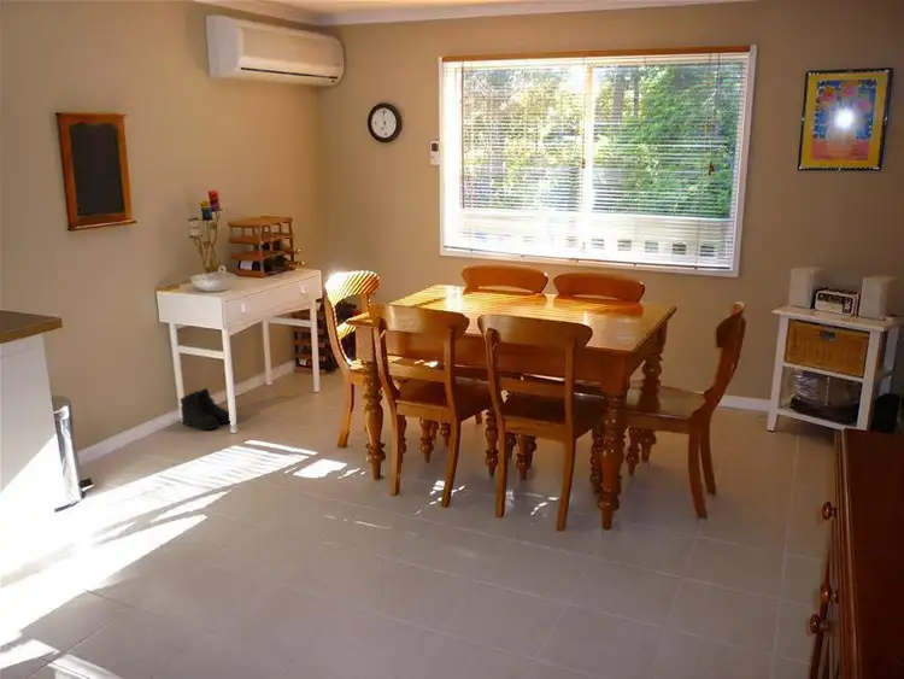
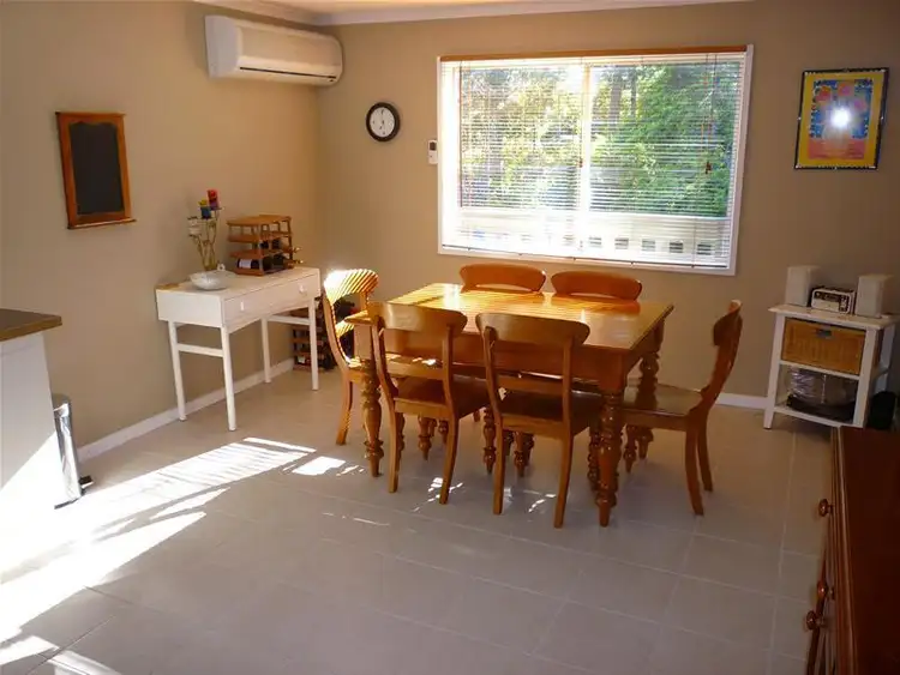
- boots [180,387,231,432]
